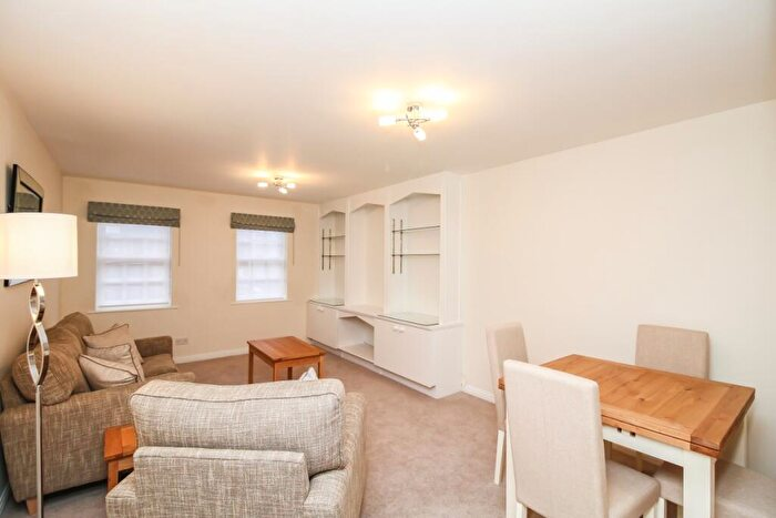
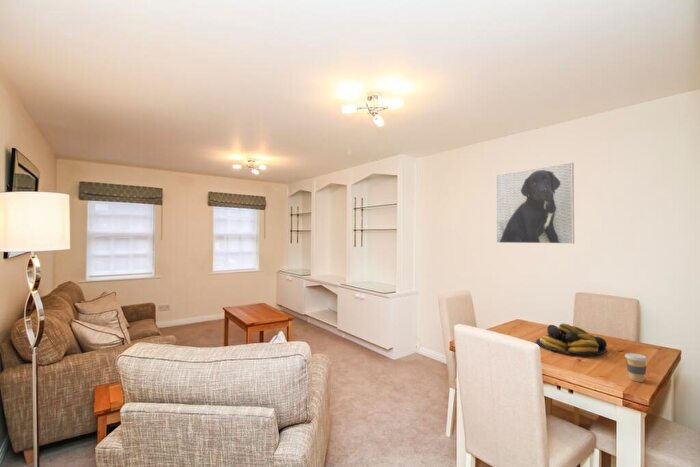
+ coffee cup [624,352,649,383]
+ fruit bowl [535,322,609,356]
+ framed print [495,161,575,245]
